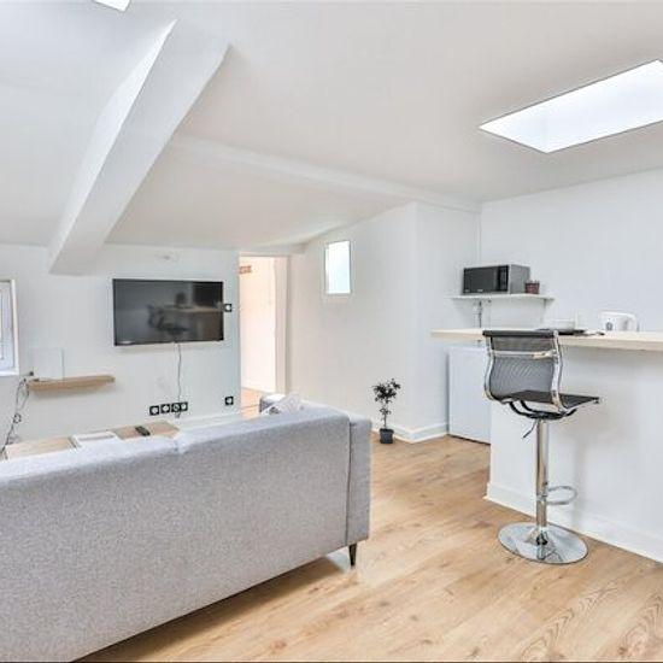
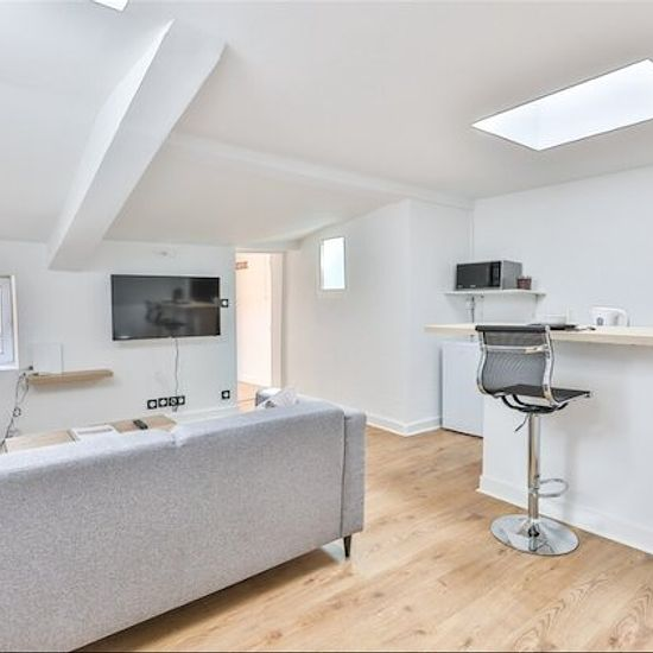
- potted plant [370,377,401,445]
